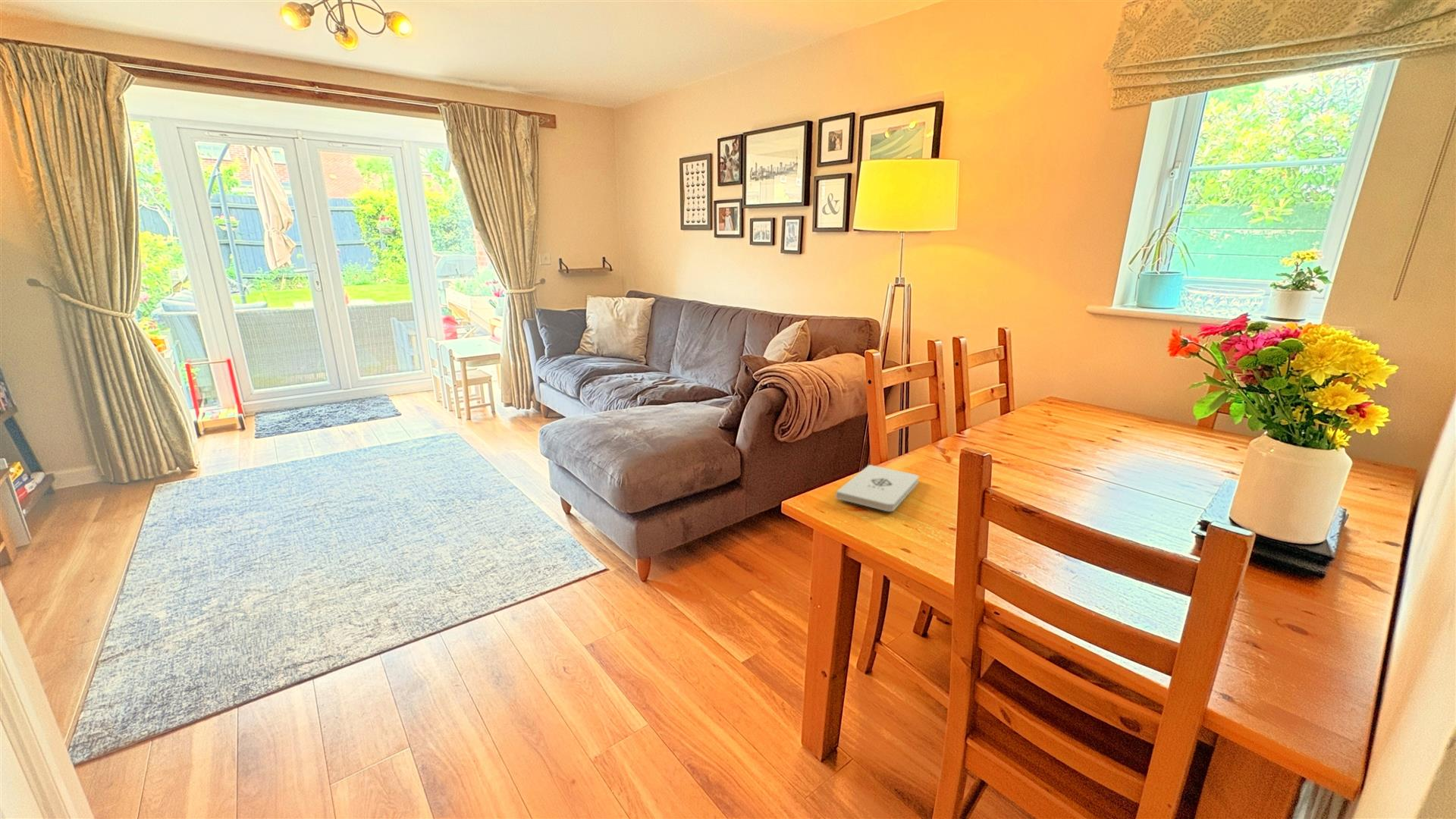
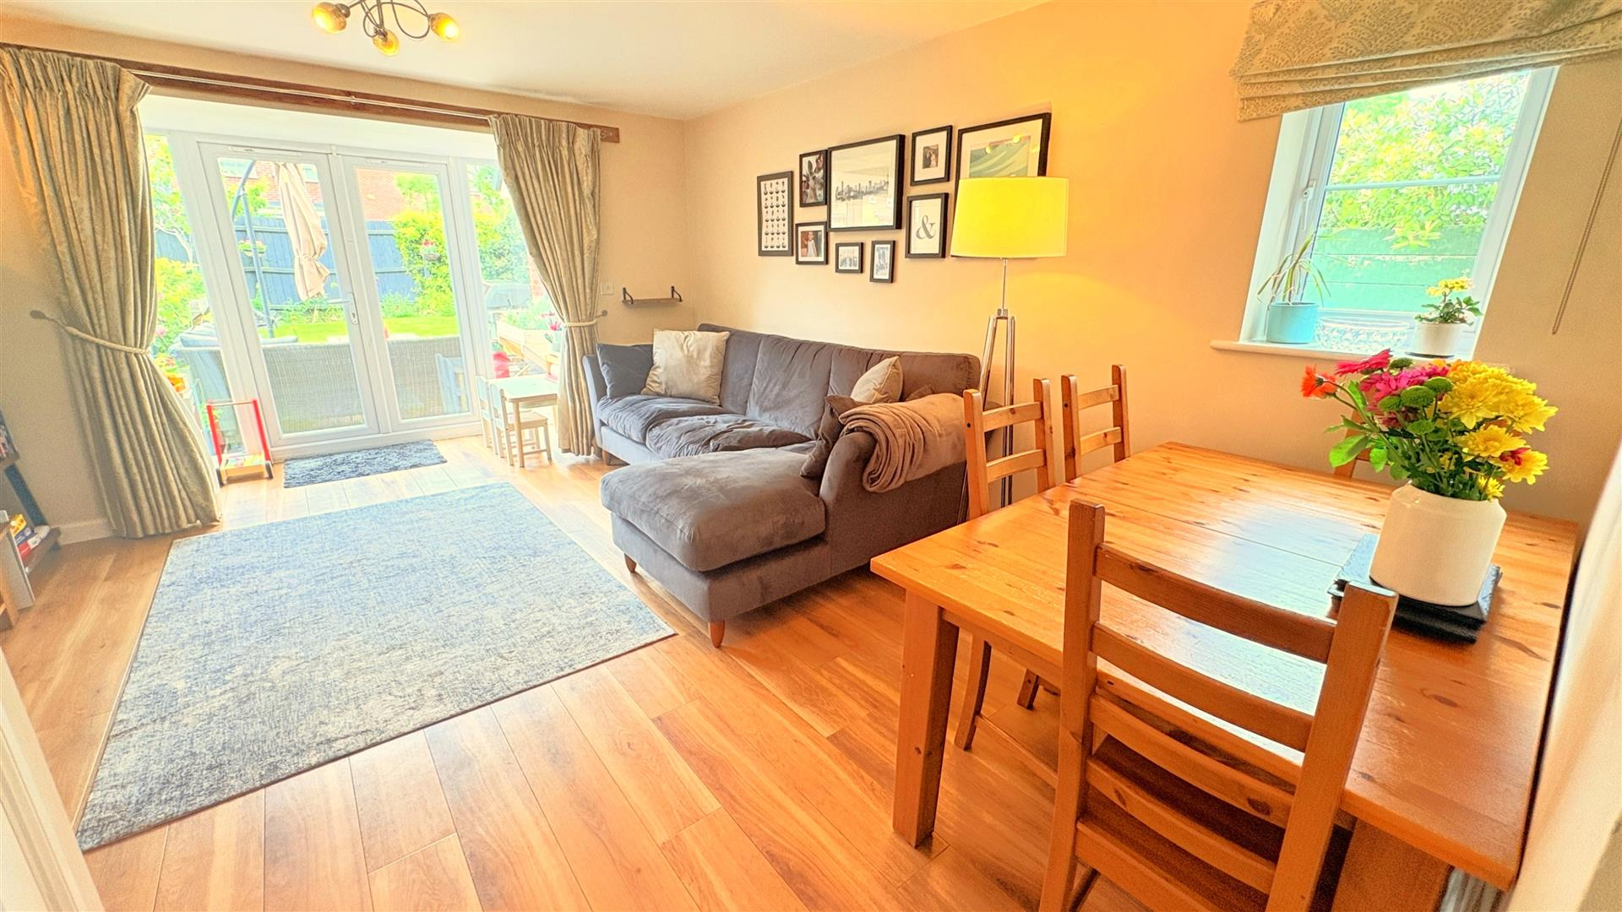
- notepad [835,464,920,513]
